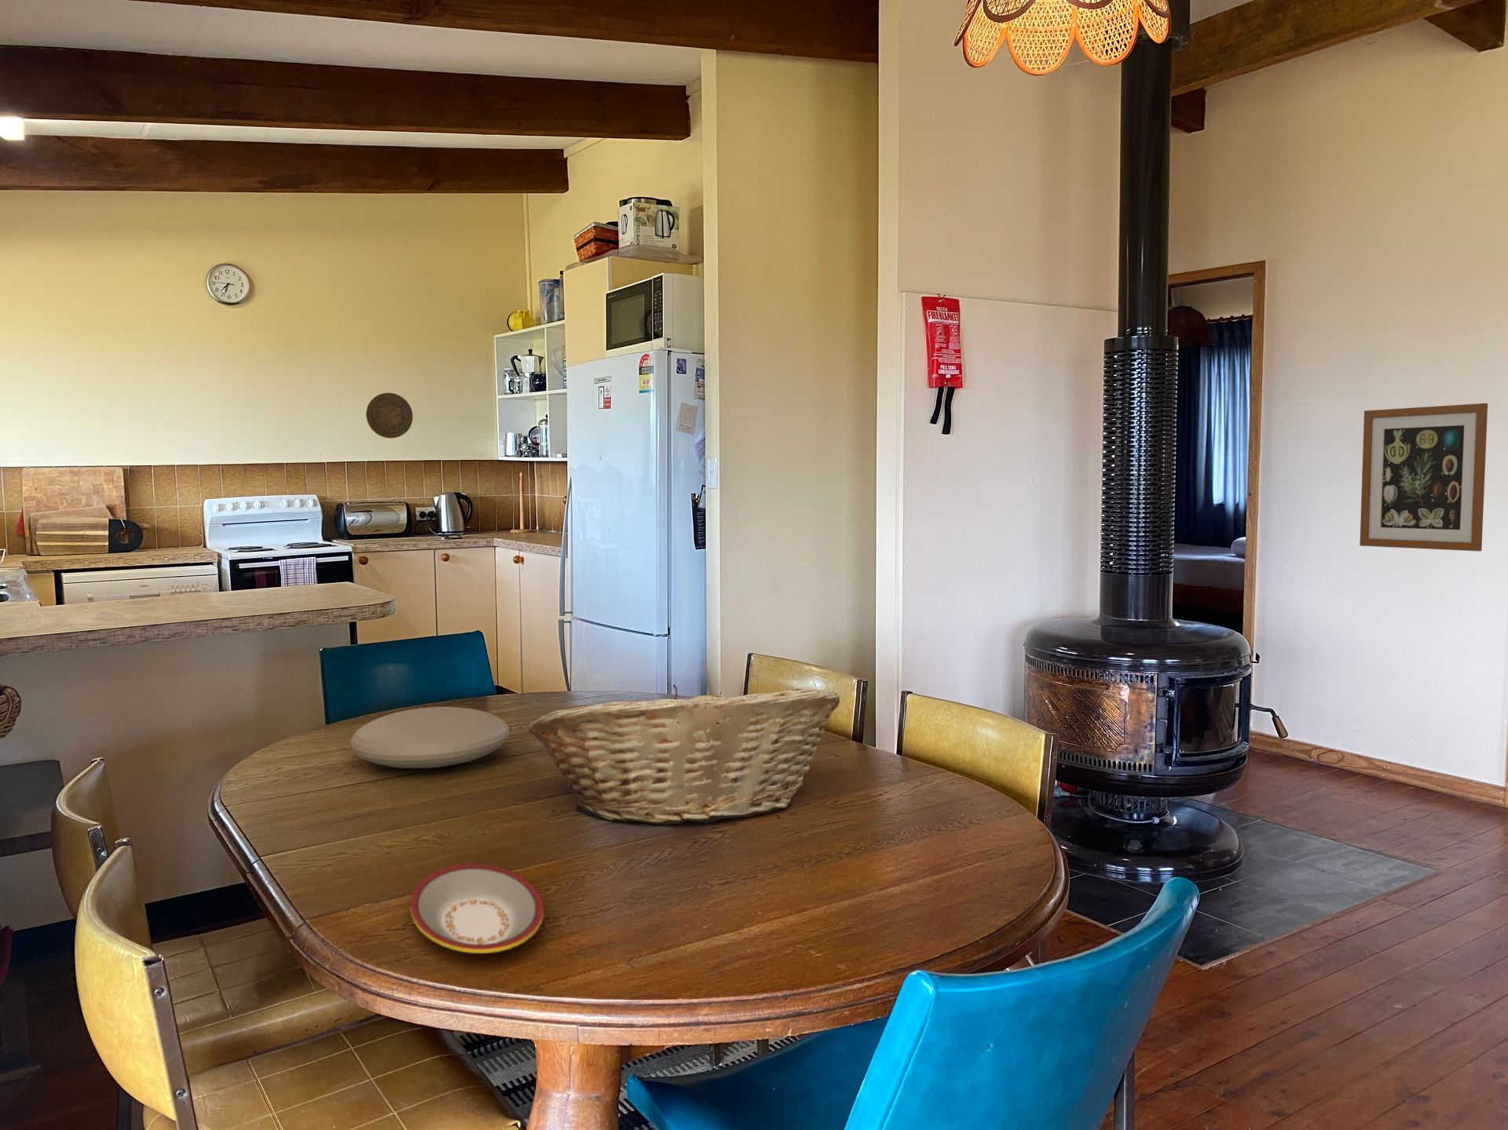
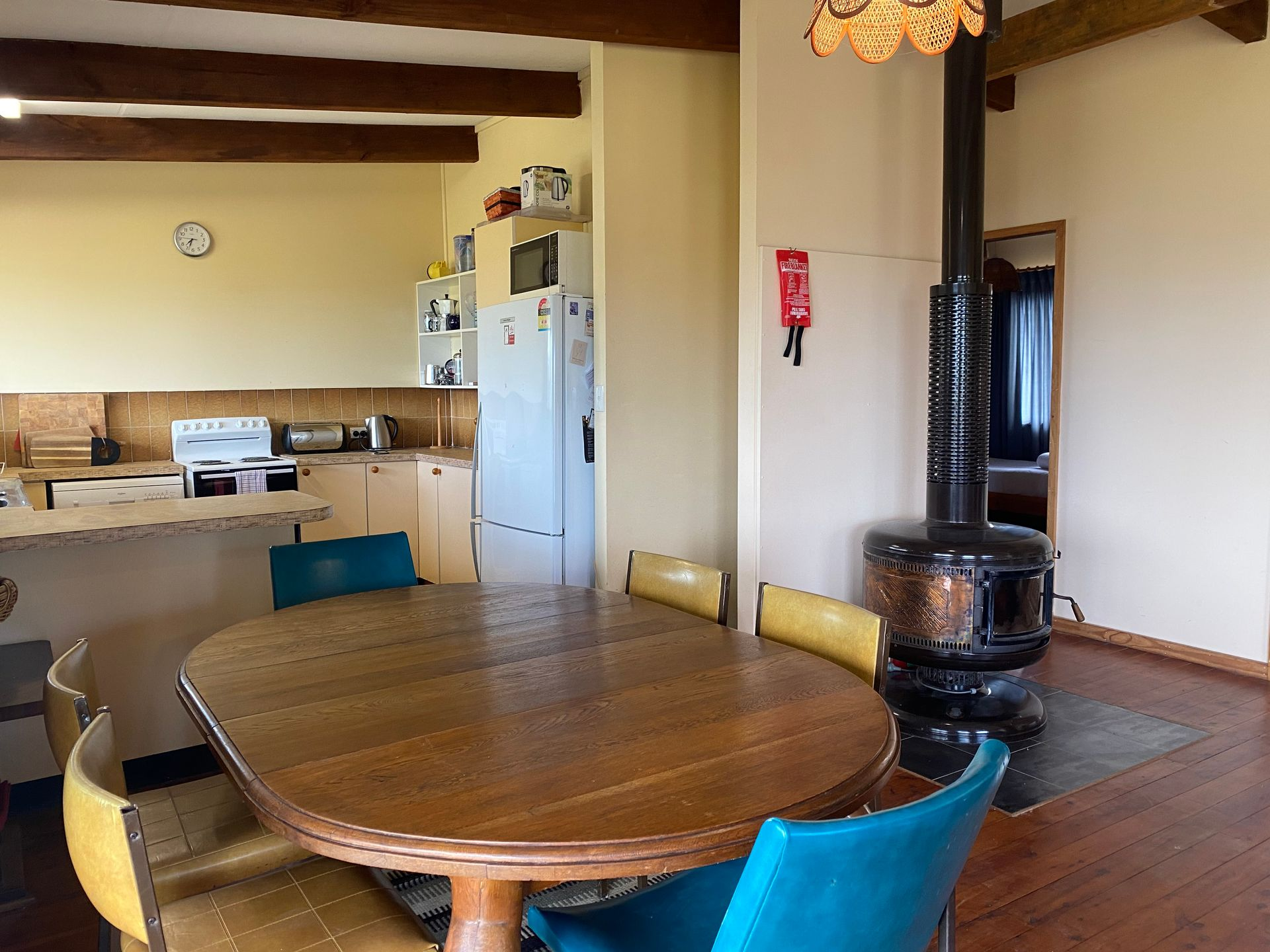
- fruit basket [528,684,841,825]
- plate [349,706,511,769]
- wall art [1358,402,1488,552]
- plate [410,863,544,954]
- decorative plate [366,393,414,439]
